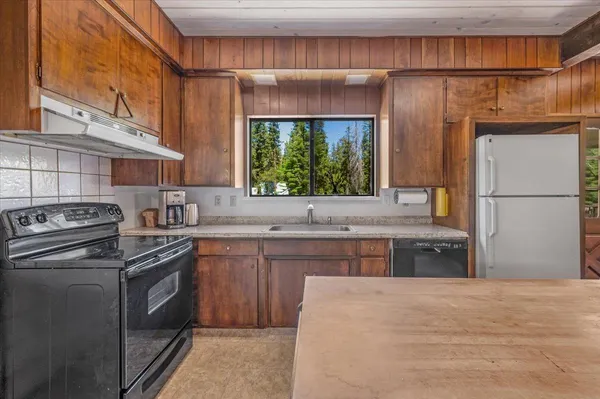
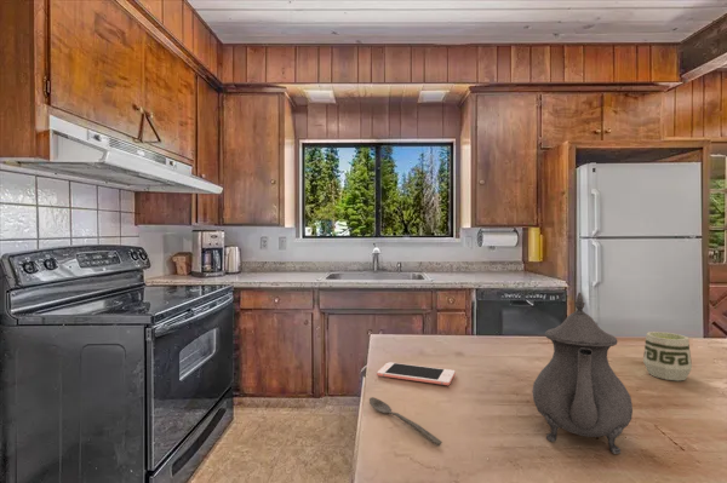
+ cup [642,330,693,383]
+ cell phone [376,361,457,386]
+ teapot [531,292,634,455]
+ spoon [368,396,442,445]
